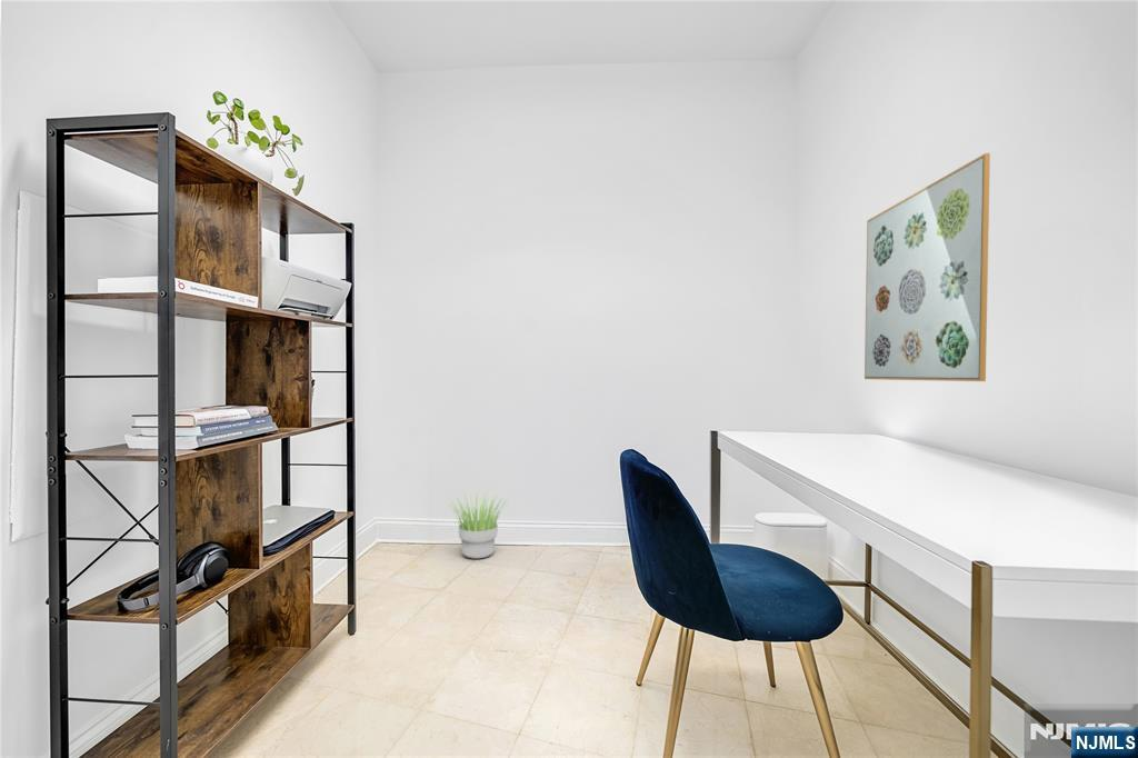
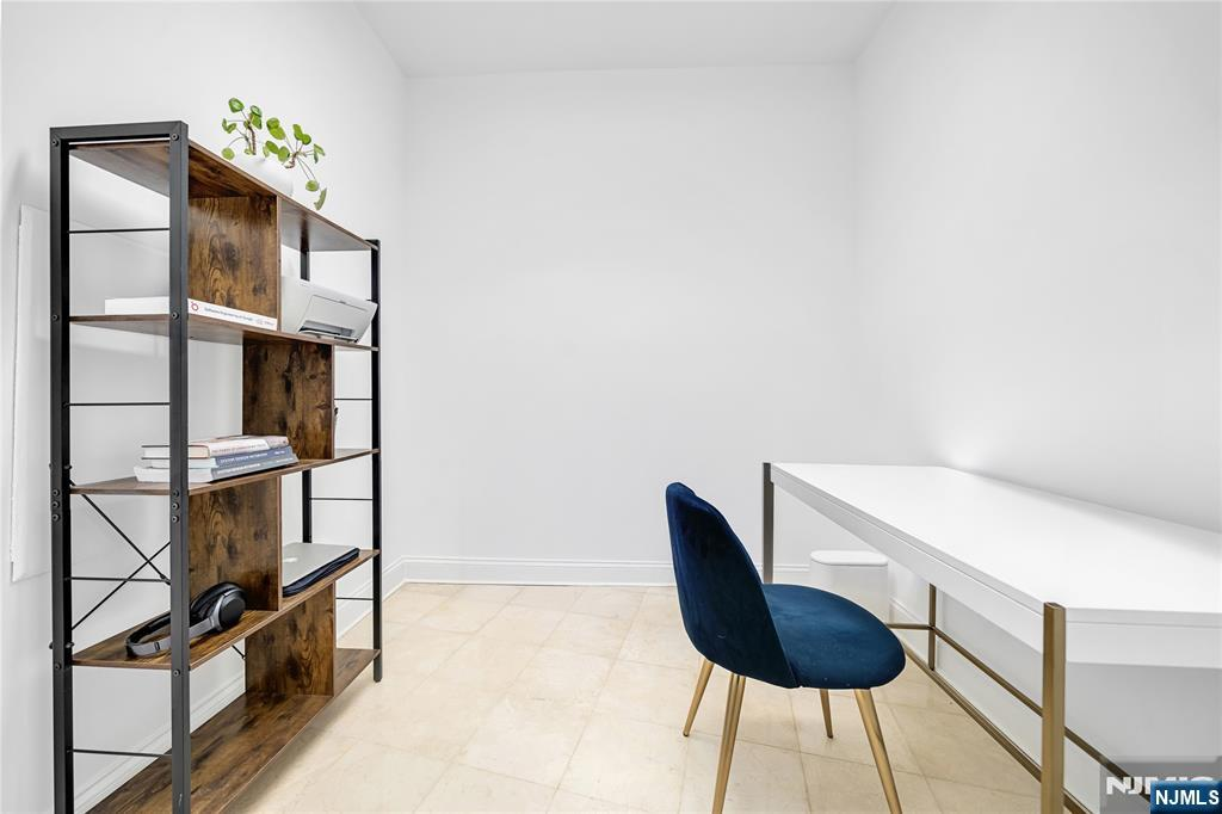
- potted plant [445,492,509,560]
- wall art [864,152,991,382]
